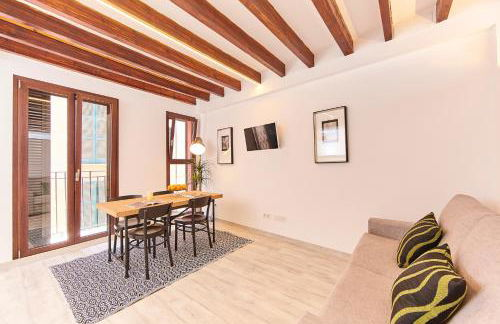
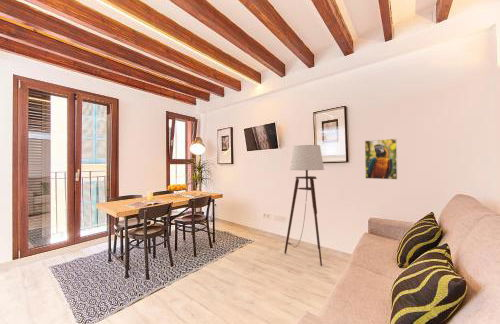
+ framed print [364,138,398,180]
+ floor lamp [283,144,325,267]
